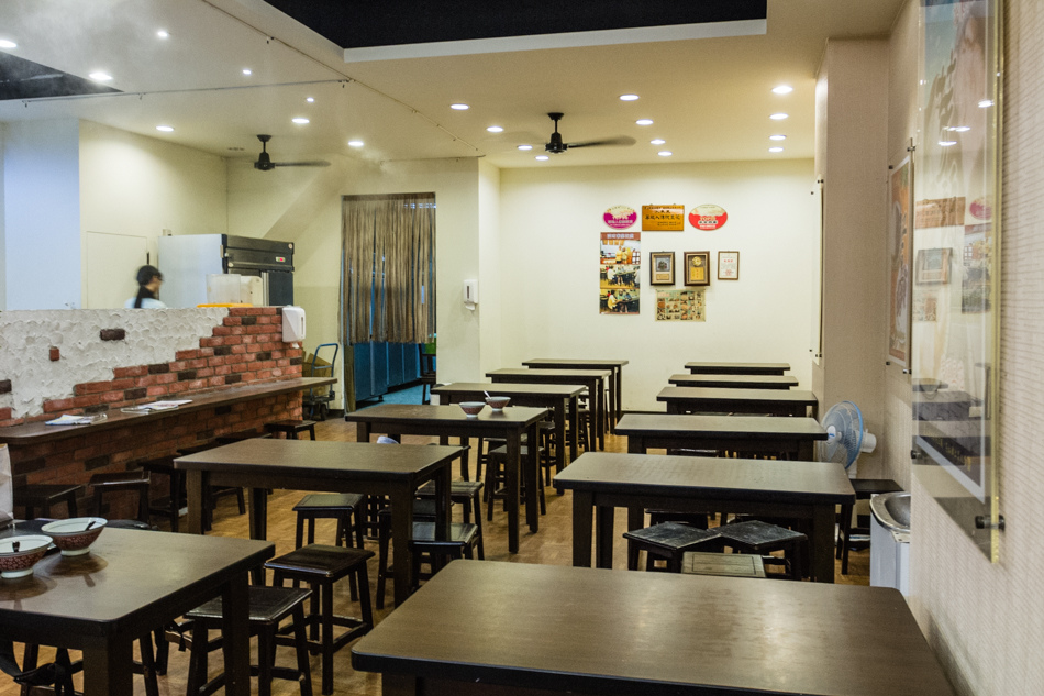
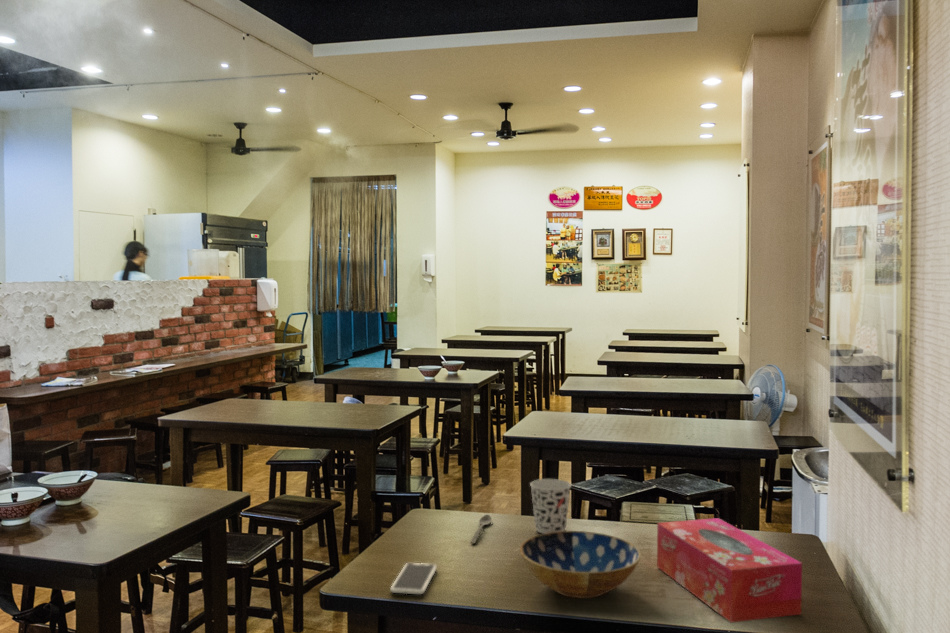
+ spoon [470,514,492,545]
+ smartphone [389,562,438,595]
+ tissue box [656,517,803,624]
+ cup [529,478,573,534]
+ bowl [519,530,642,599]
